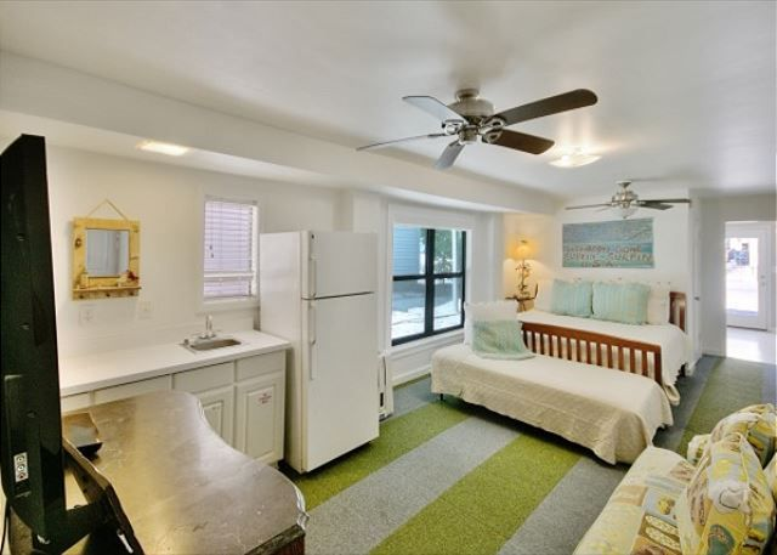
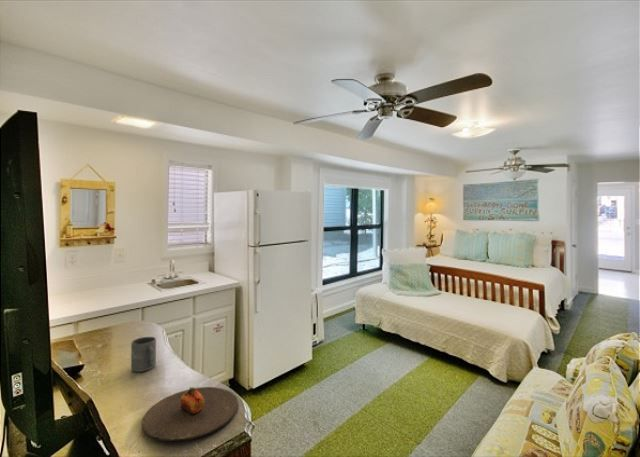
+ plate [141,386,239,442]
+ mug [130,336,157,373]
